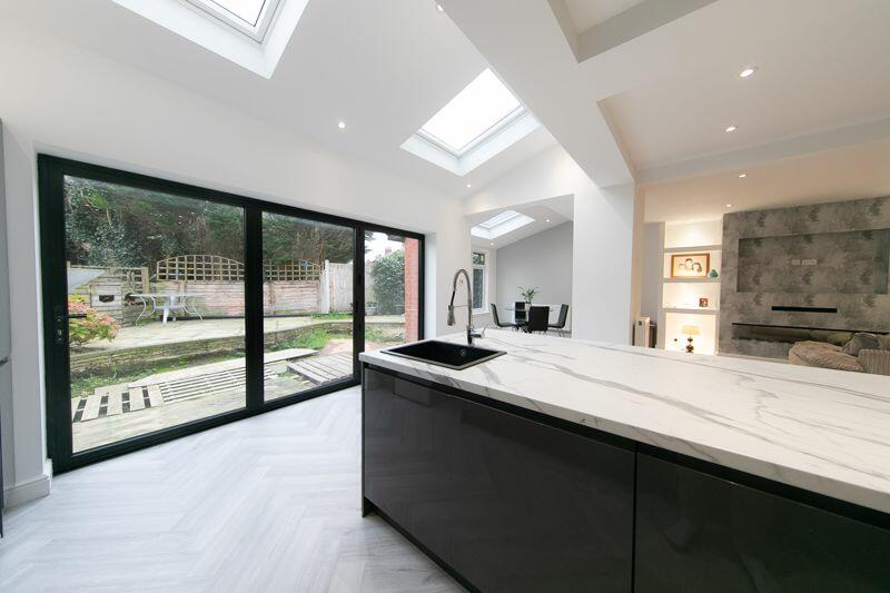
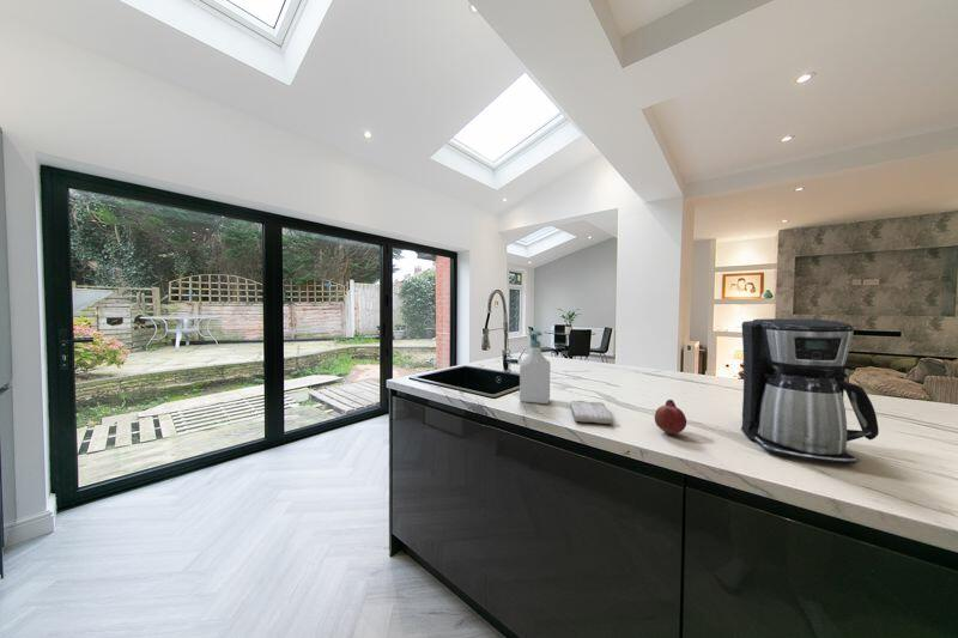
+ fruit [654,399,687,436]
+ washcloth [569,400,614,425]
+ soap bottle [519,329,551,405]
+ coffee maker [740,317,880,466]
